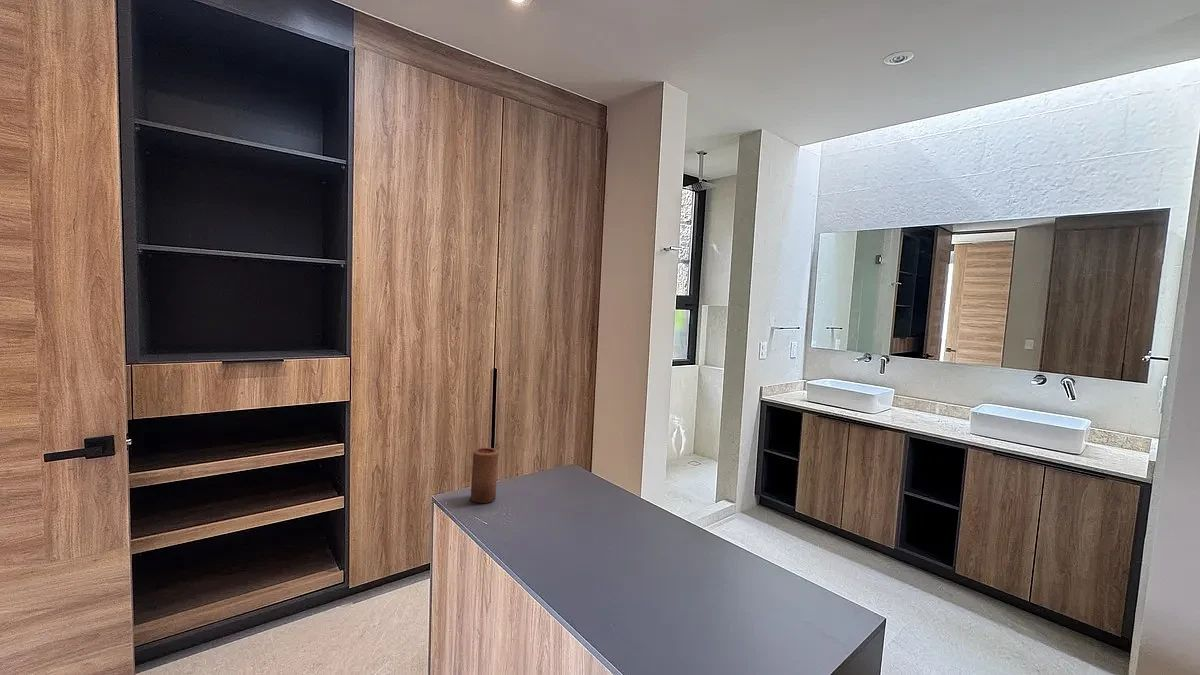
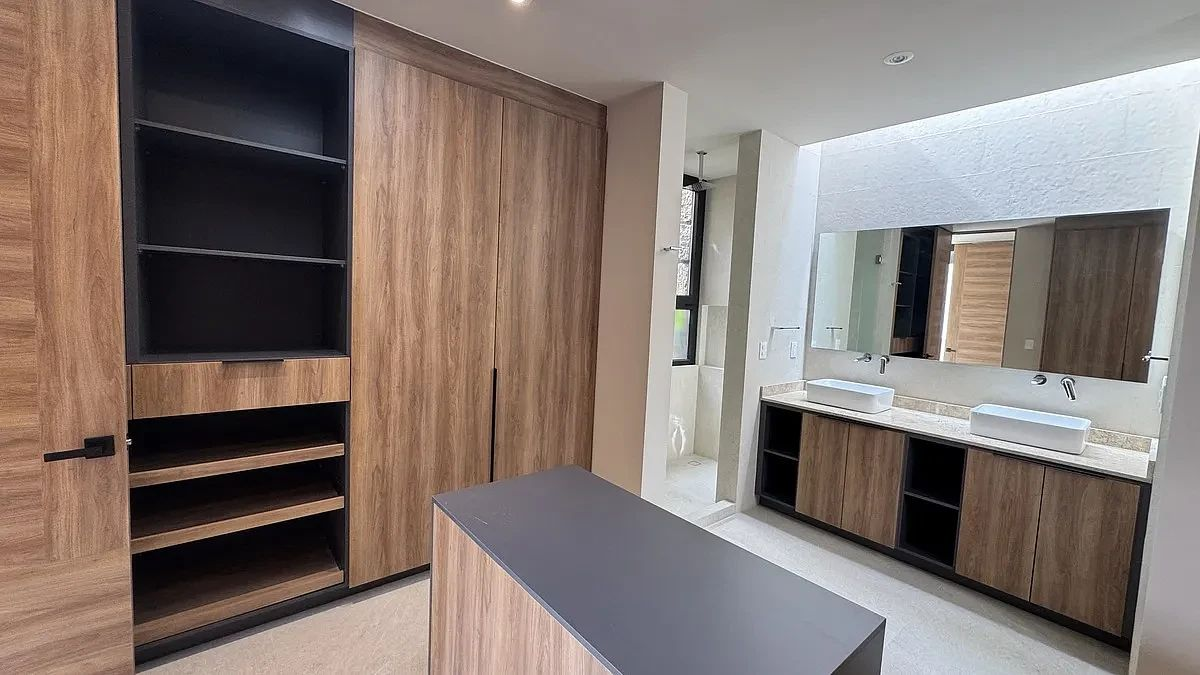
- candle [469,447,499,504]
